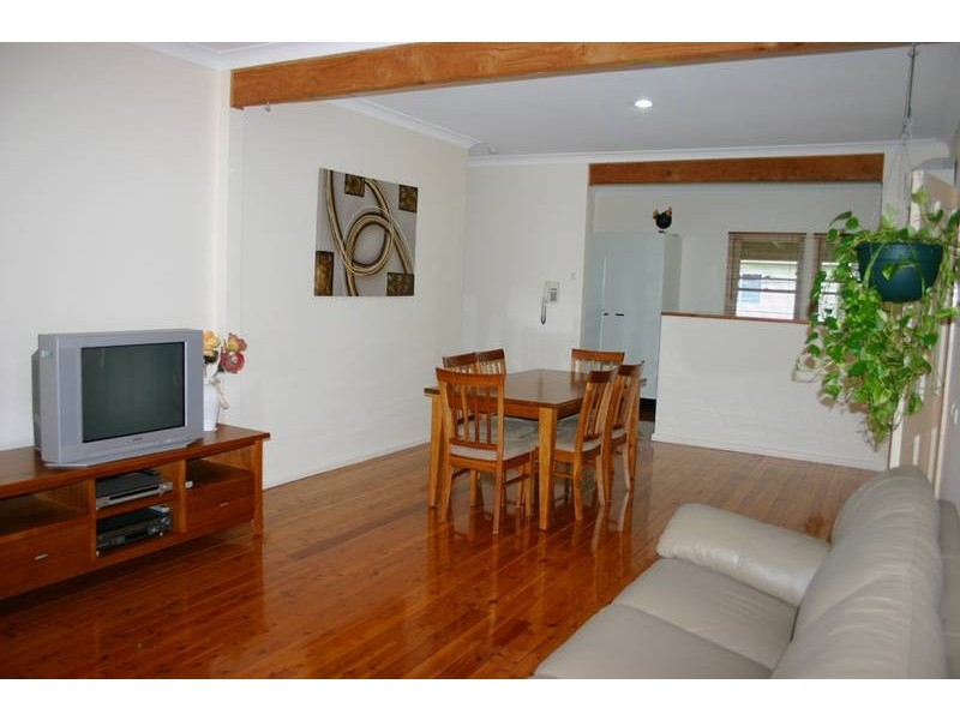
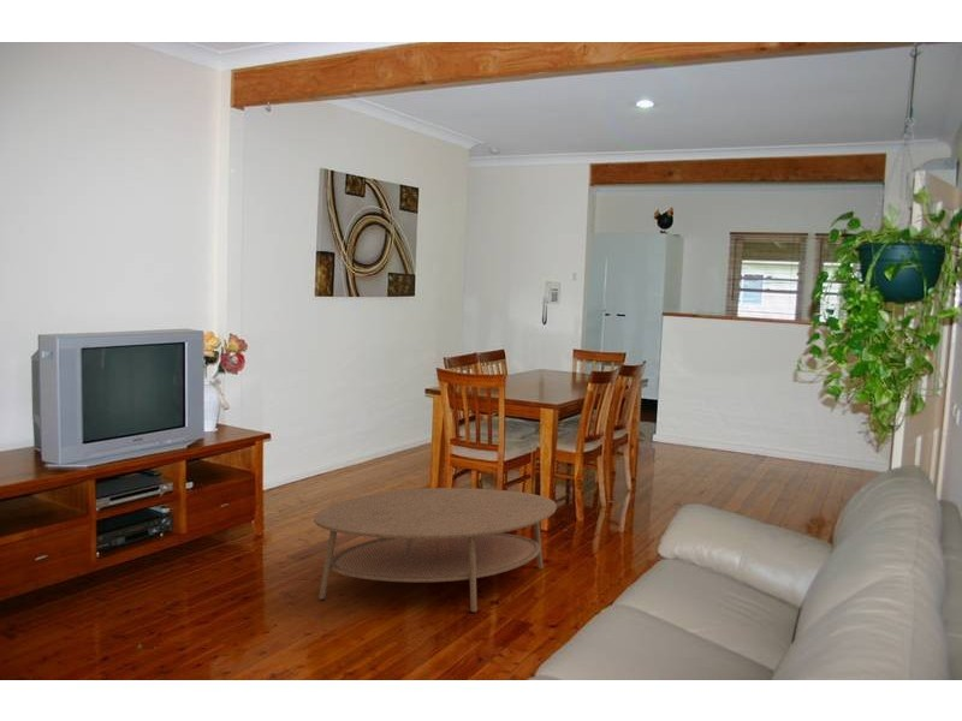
+ coffee table [313,487,558,614]
